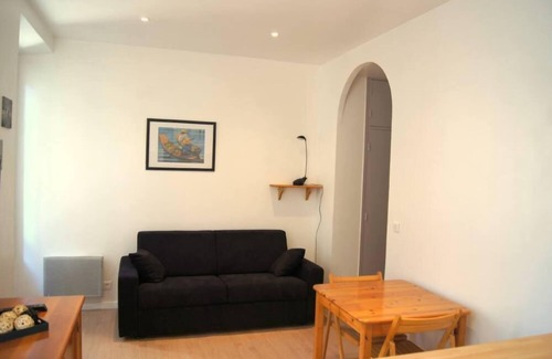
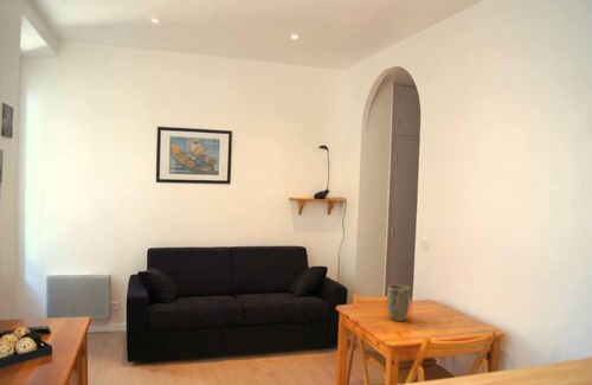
+ plant pot [386,283,411,322]
